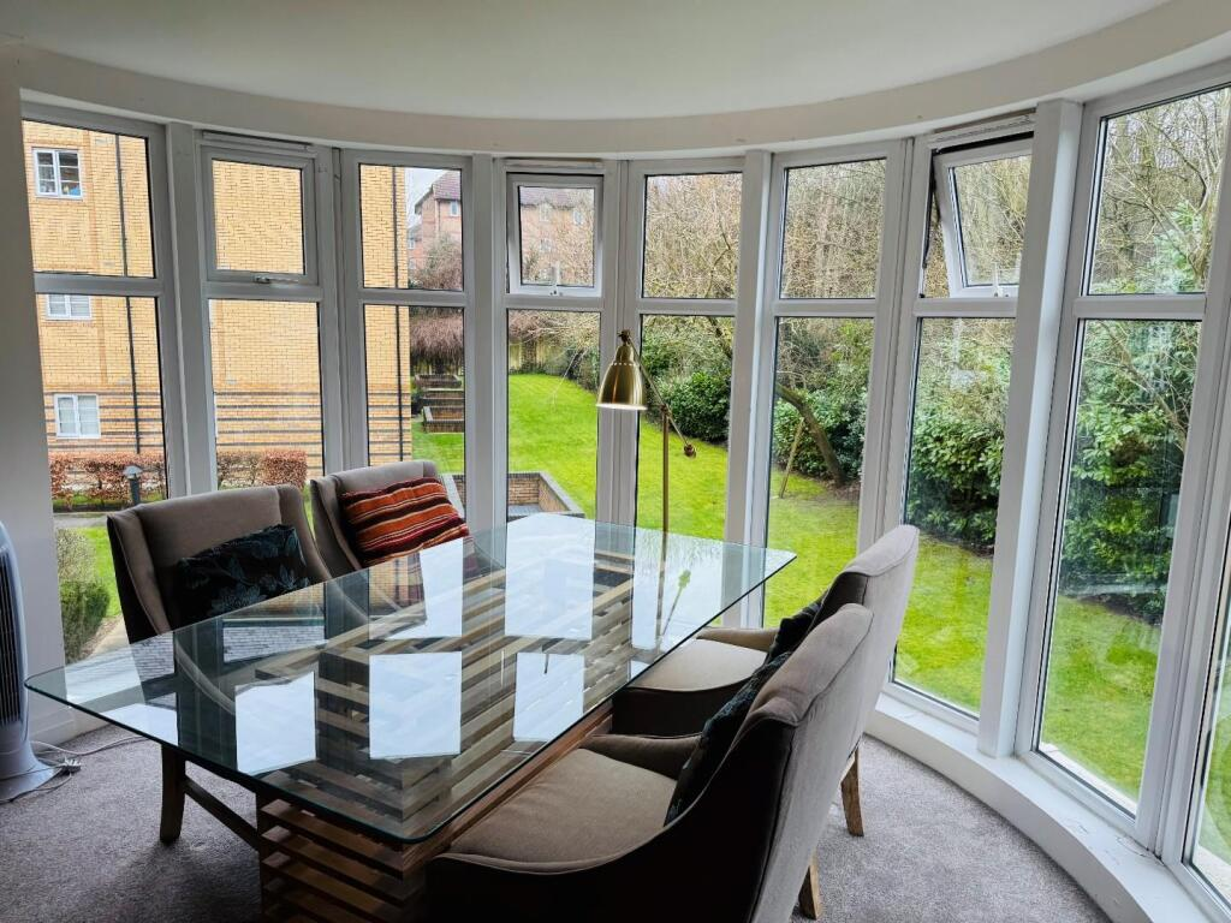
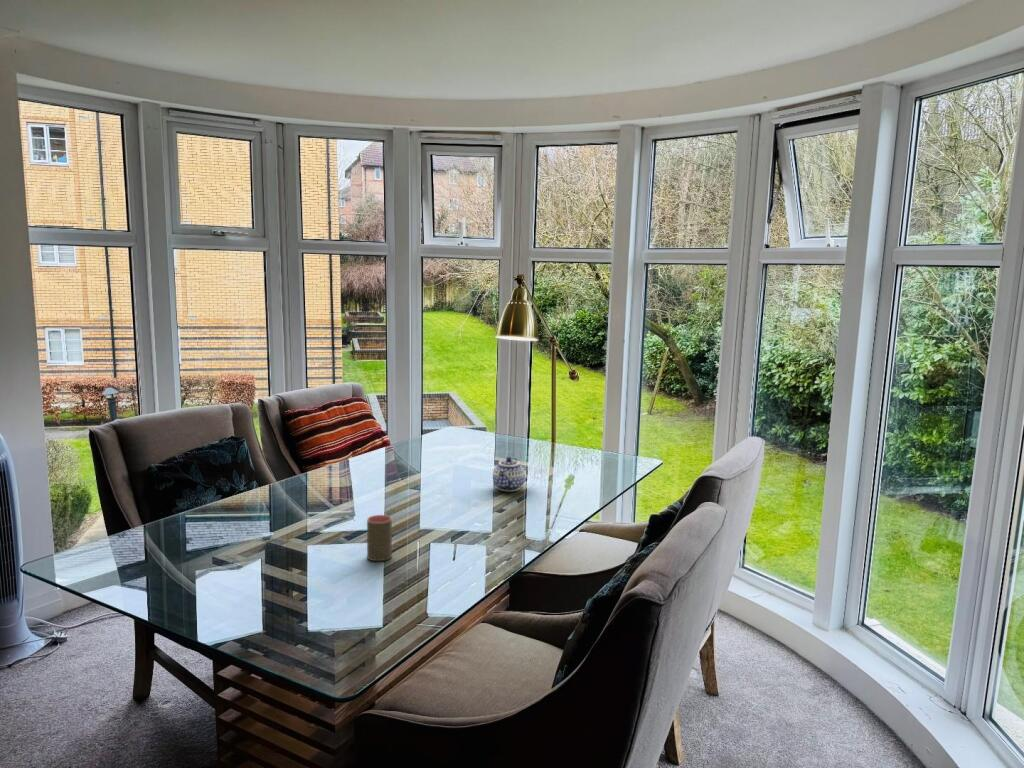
+ cup [366,514,393,562]
+ teapot [492,456,526,492]
